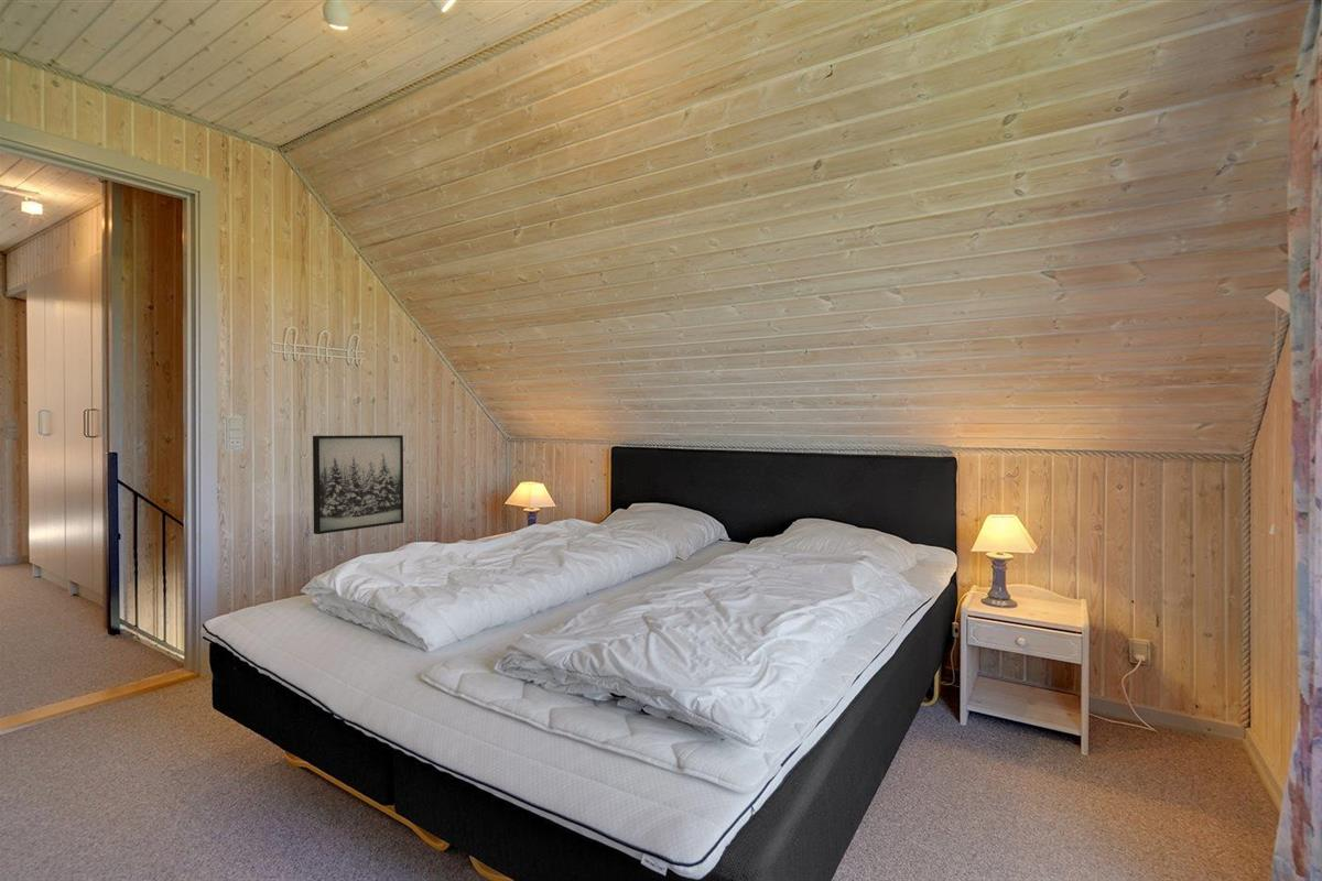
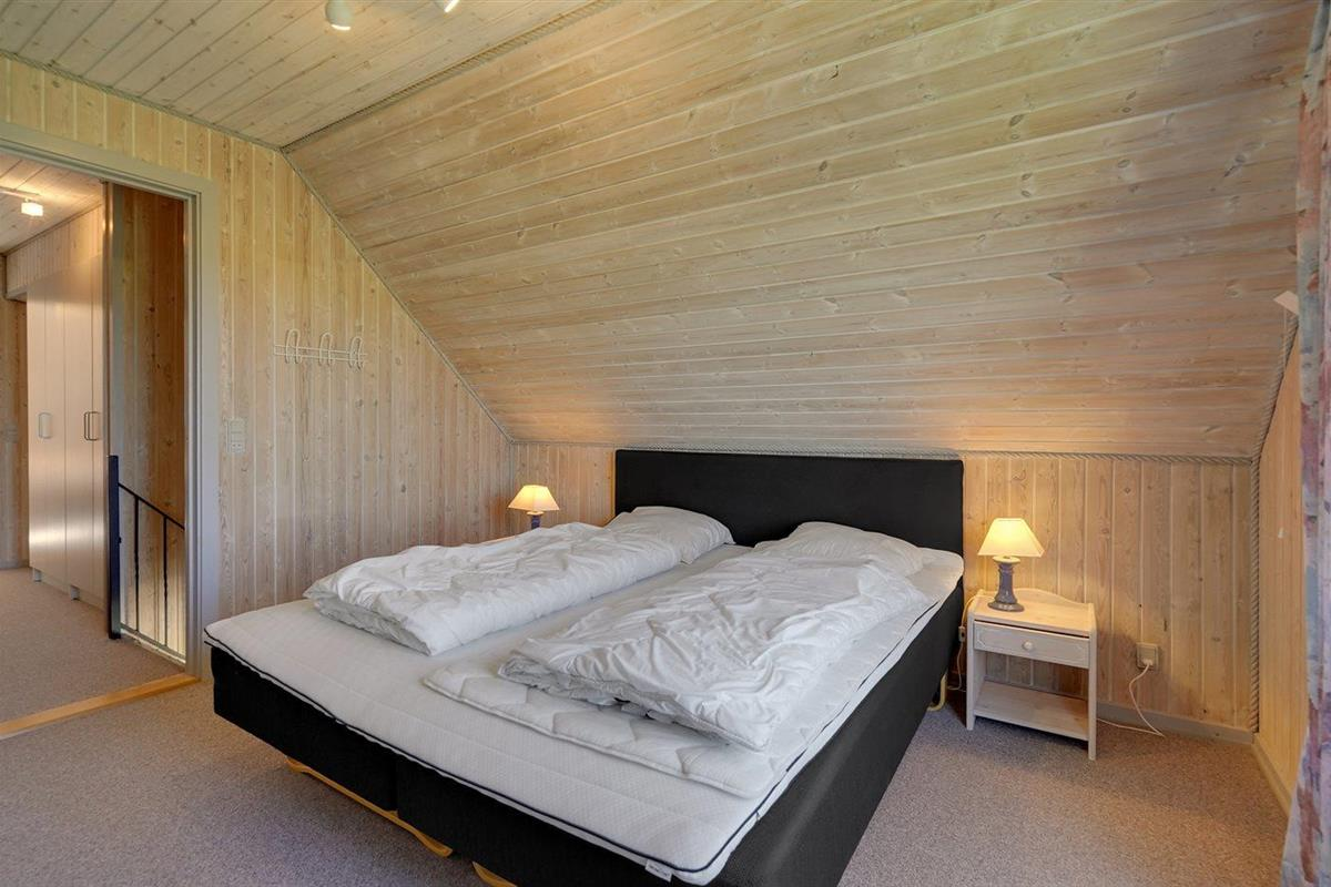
- wall art [312,434,405,535]
